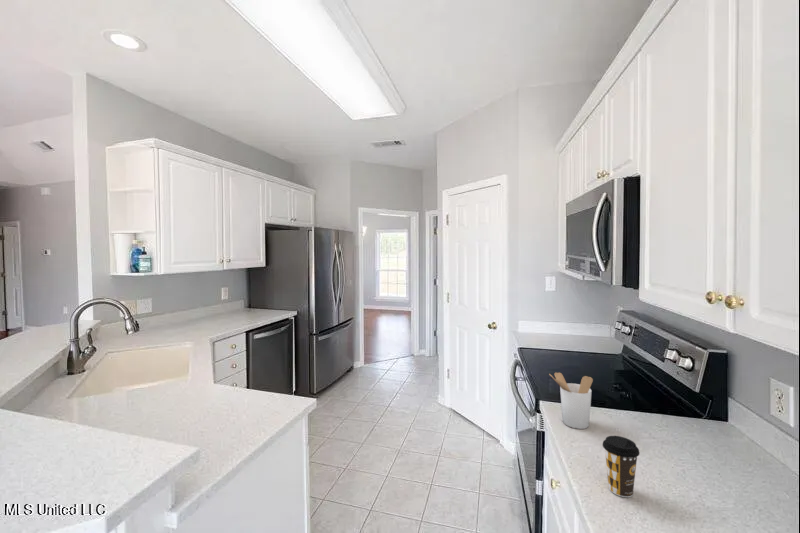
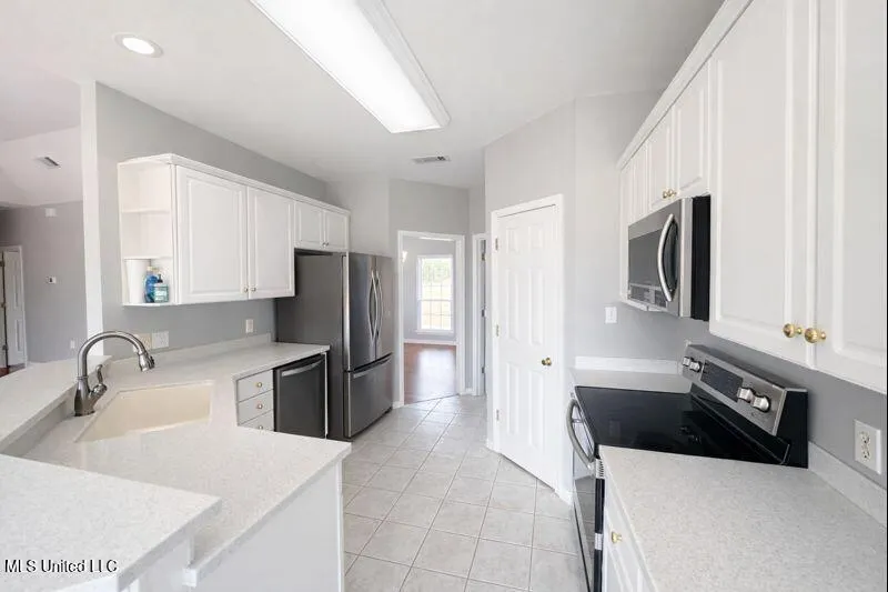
- coffee cup [602,435,641,498]
- utensil holder [549,372,594,430]
